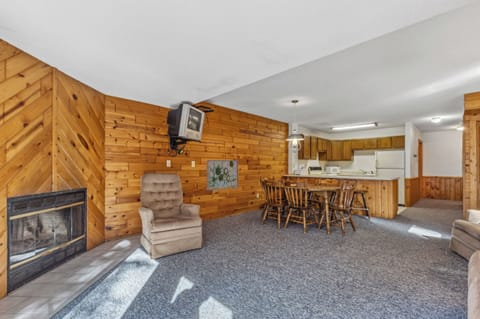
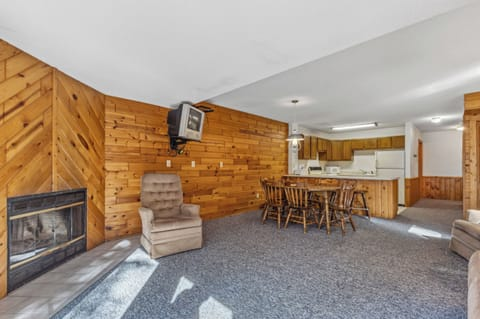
- wall art [206,159,239,191]
